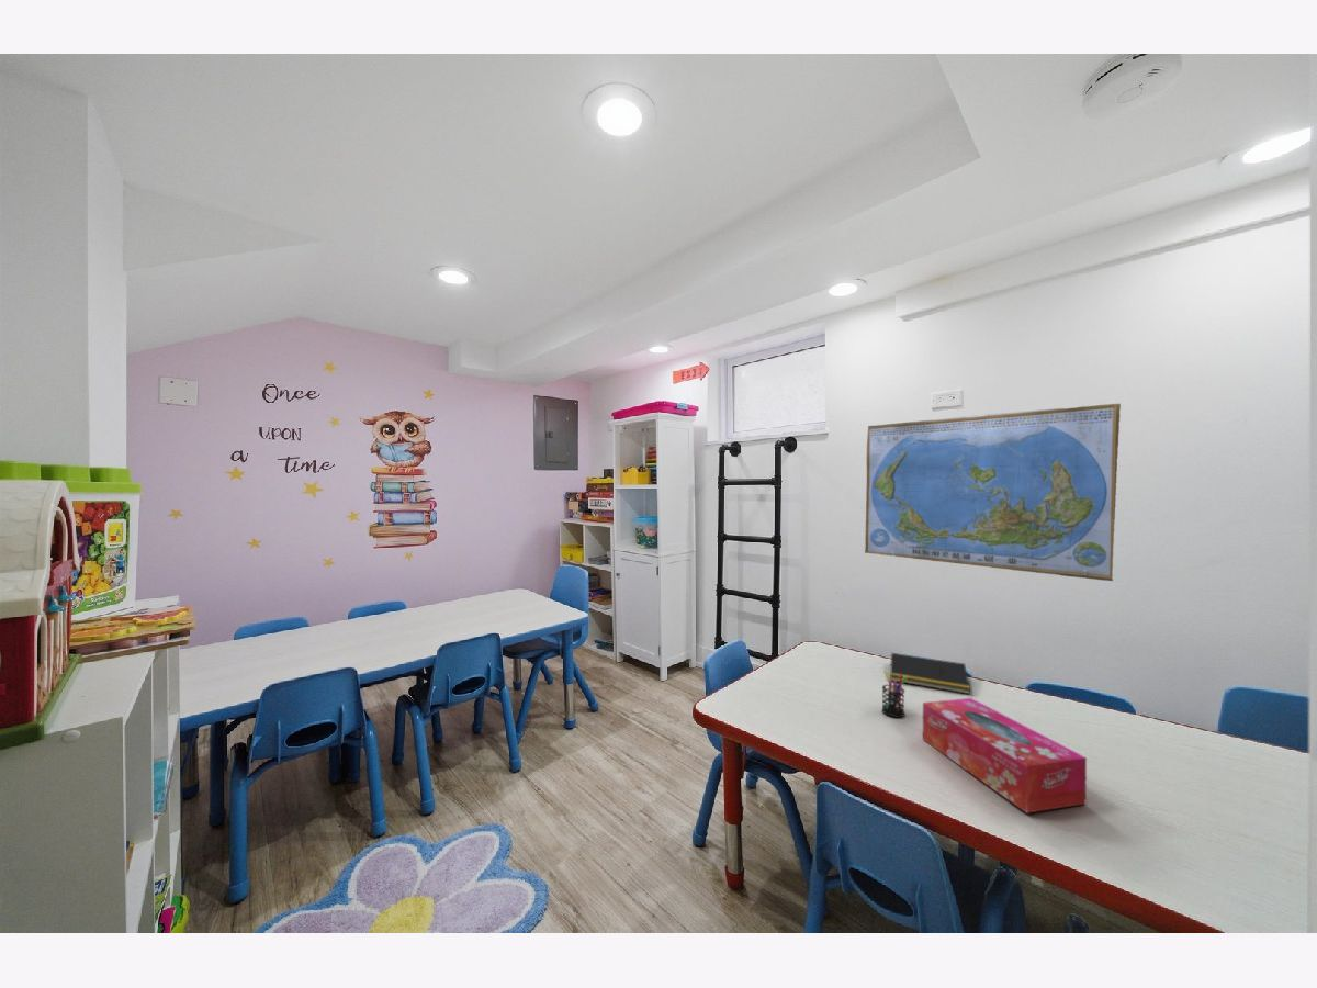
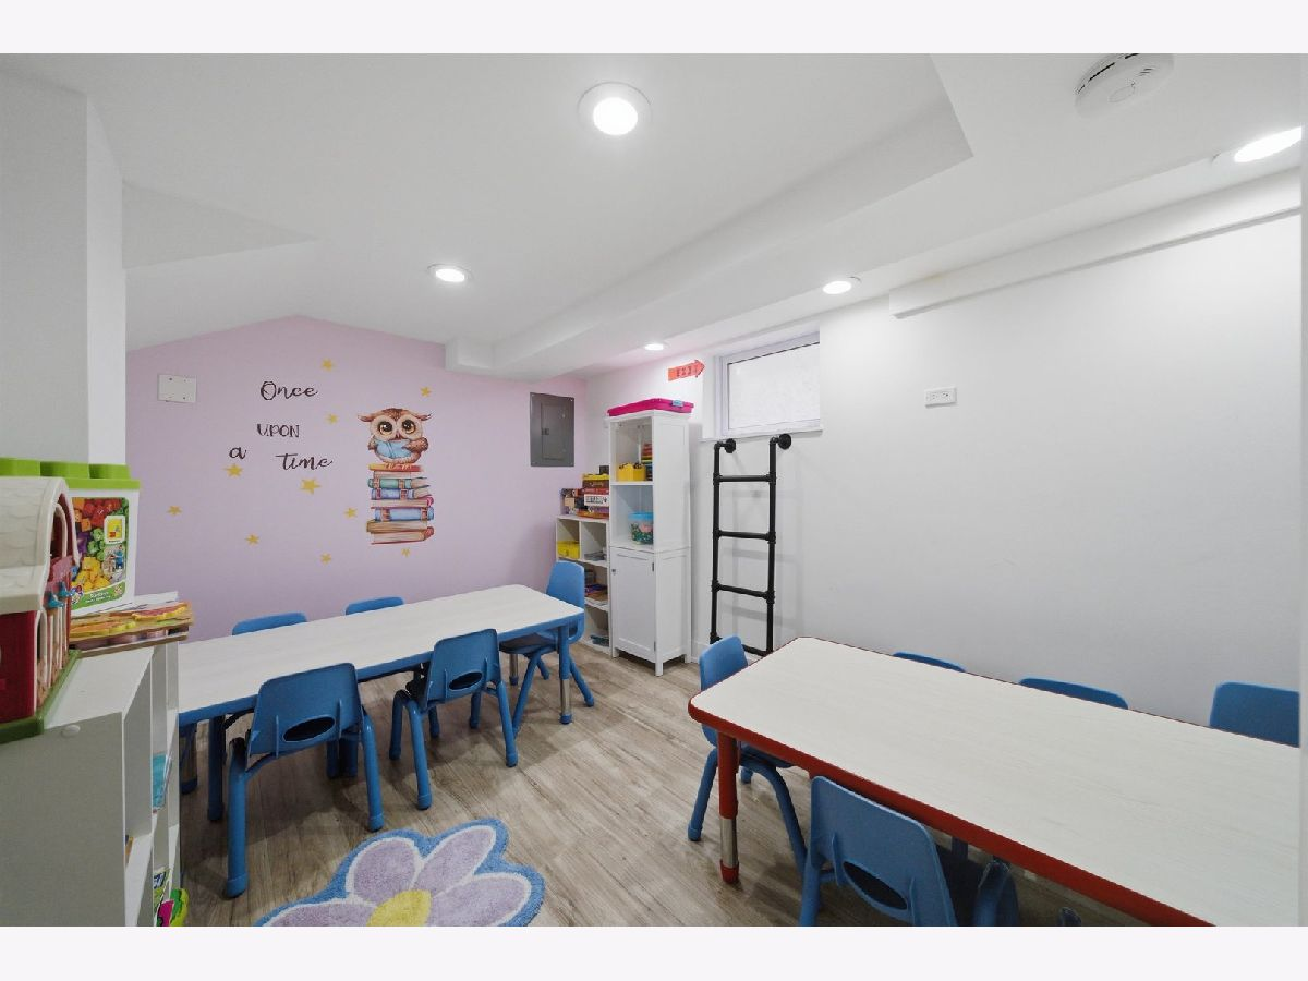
- notepad [889,652,971,695]
- world map [864,403,1122,582]
- tissue box [922,697,1088,815]
- pen holder [881,670,907,718]
